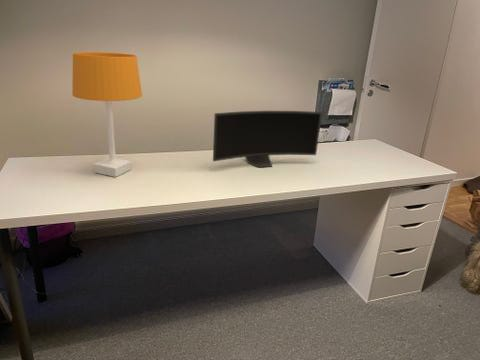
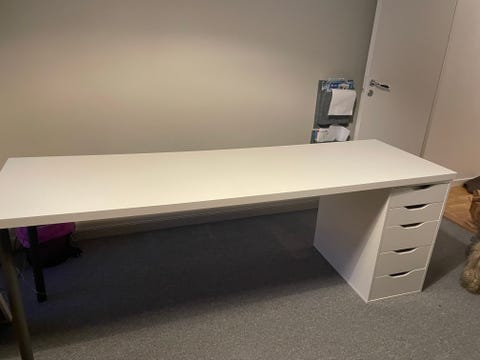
- desk lamp [71,51,143,178]
- monitor [212,110,323,168]
